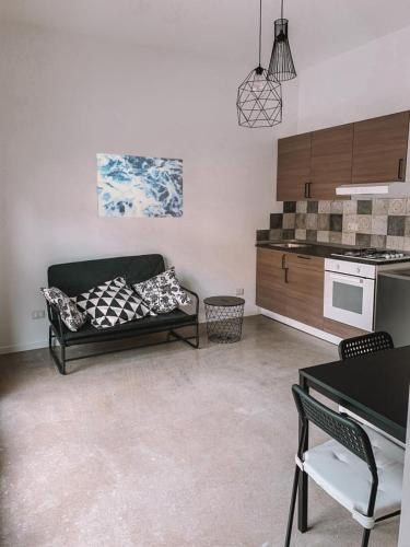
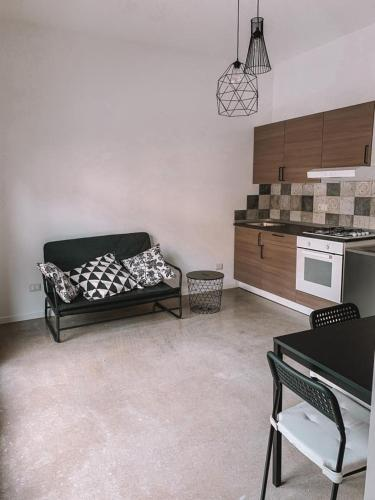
- wall art [95,152,184,219]
